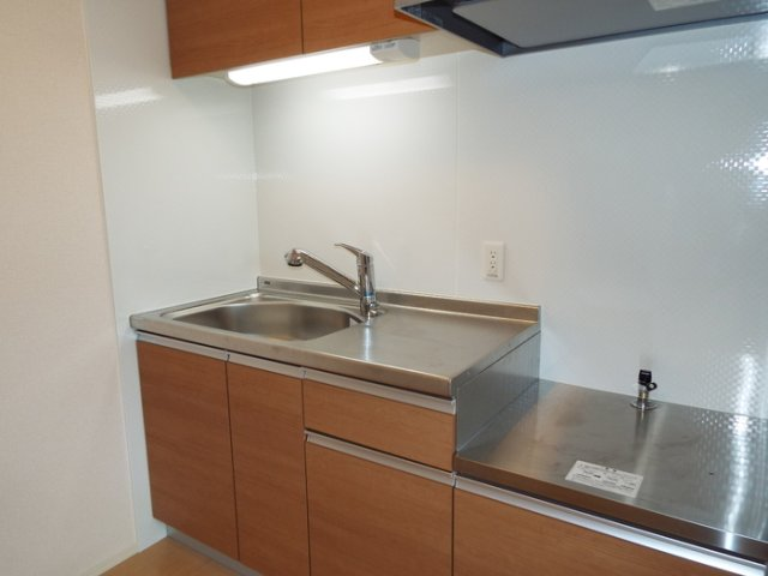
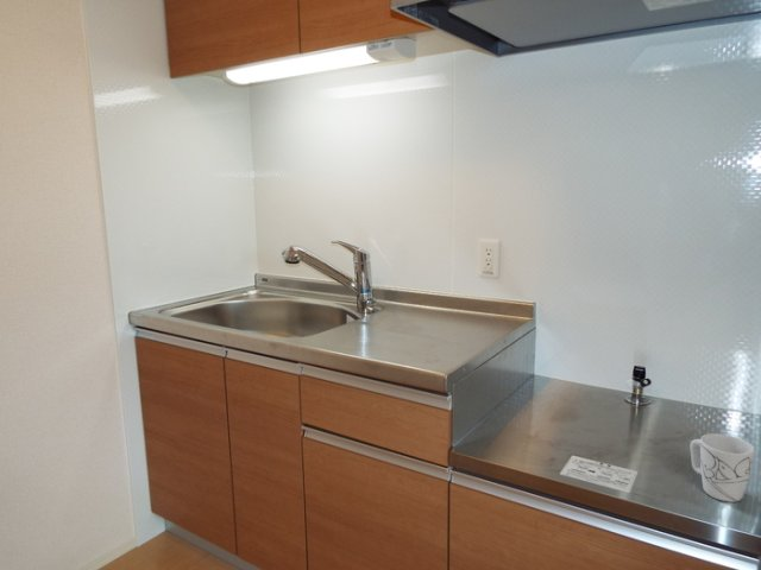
+ mug [688,432,755,504]
